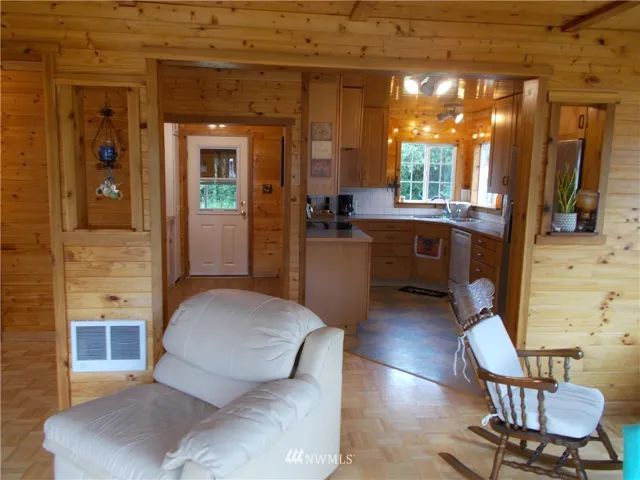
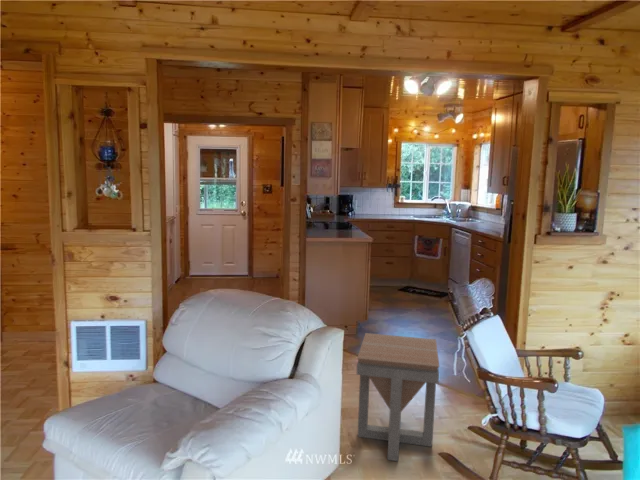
+ side table [356,332,440,462]
